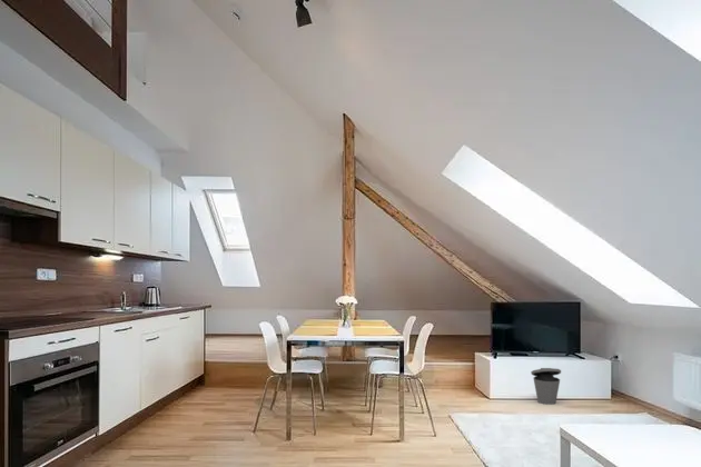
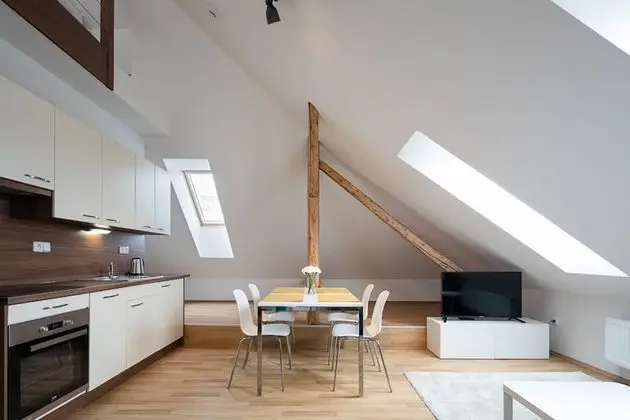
- trash can [530,367,562,406]
